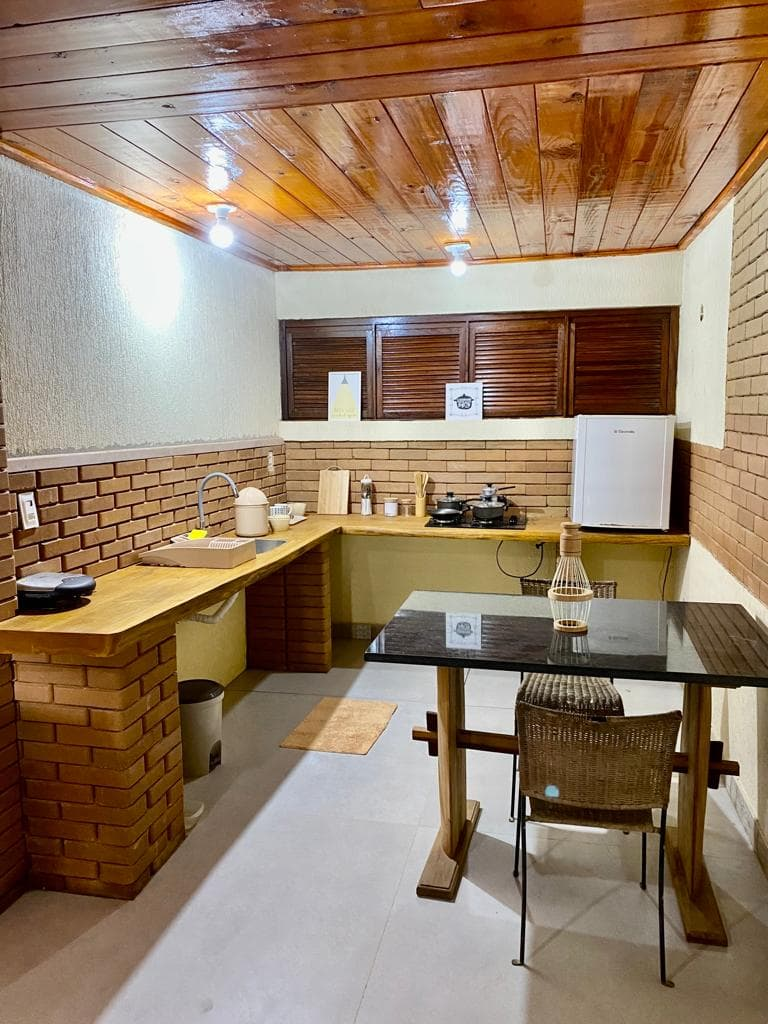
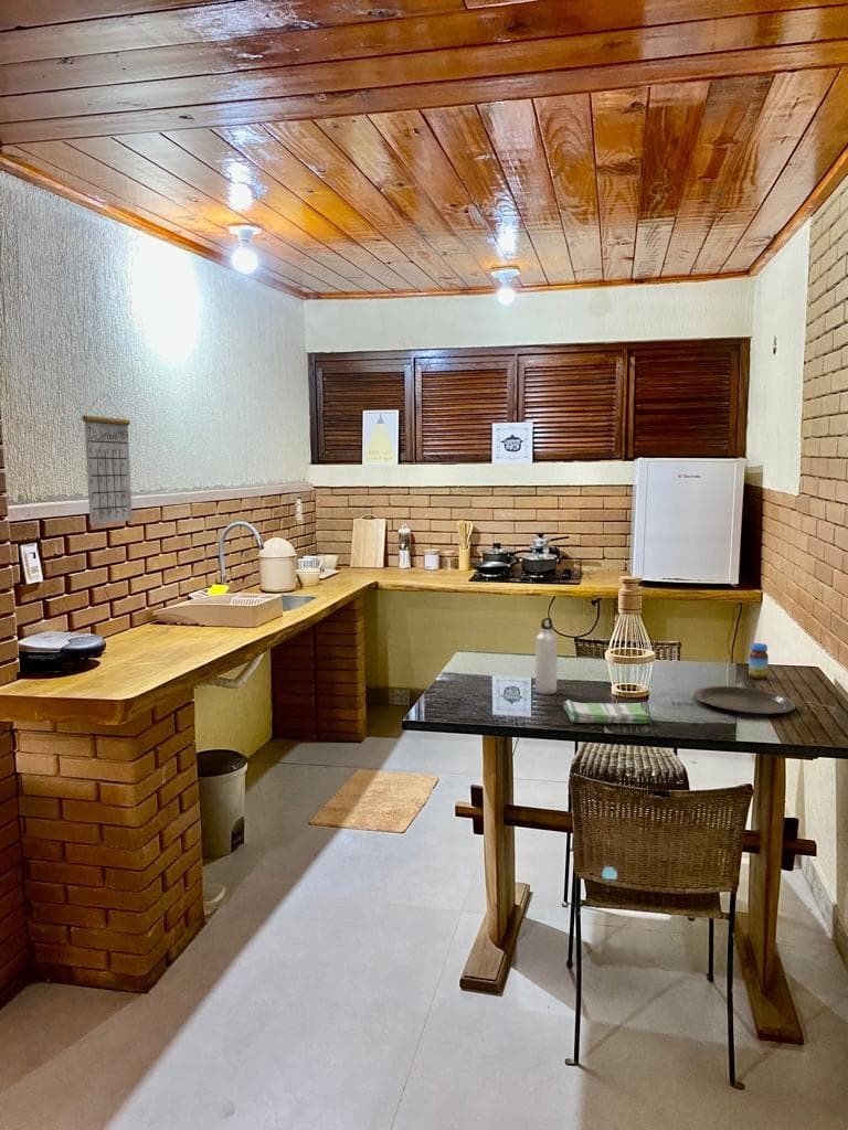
+ plate [692,684,797,715]
+ water bottle [534,617,558,695]
+ calendar [81,392,134,525]
+ dish towel [563,699,651,724]
+ jar [748,642,770,680]
